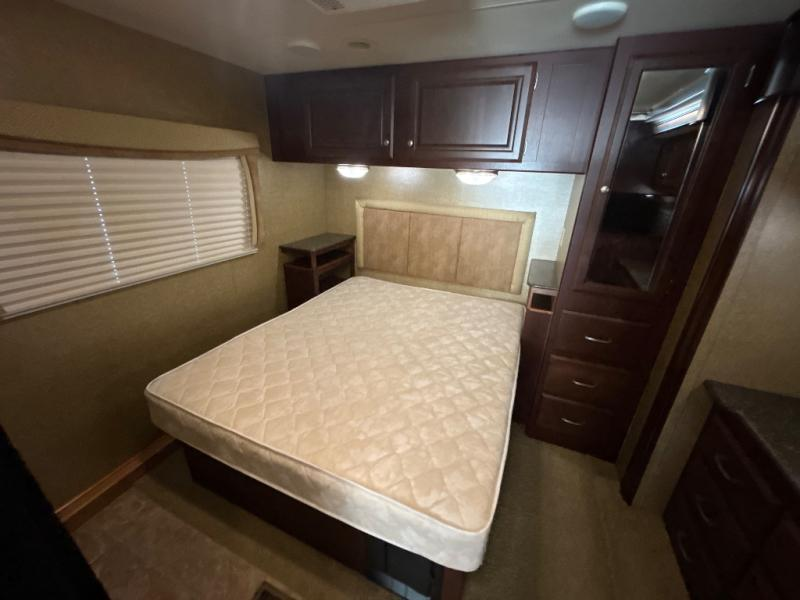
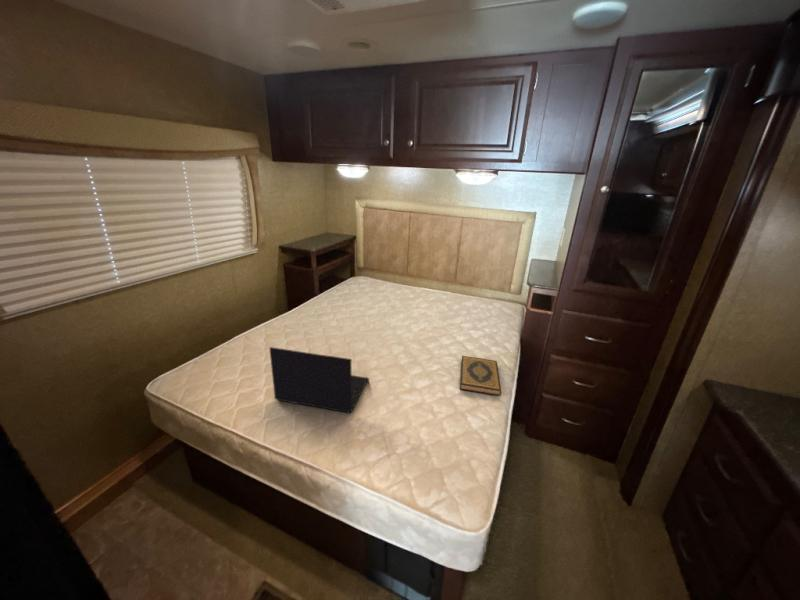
+ hardback book [459,355,502,397]
+ laptop [269,346,370,414]
